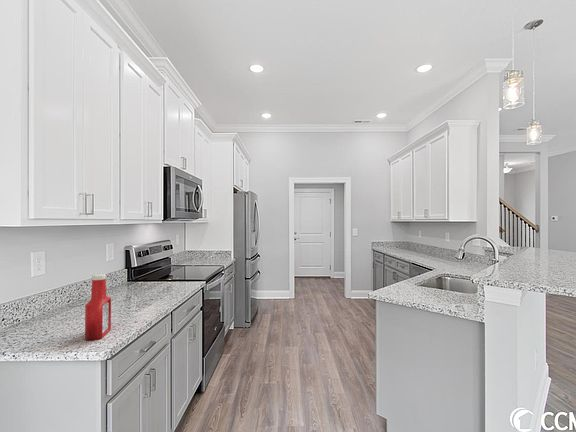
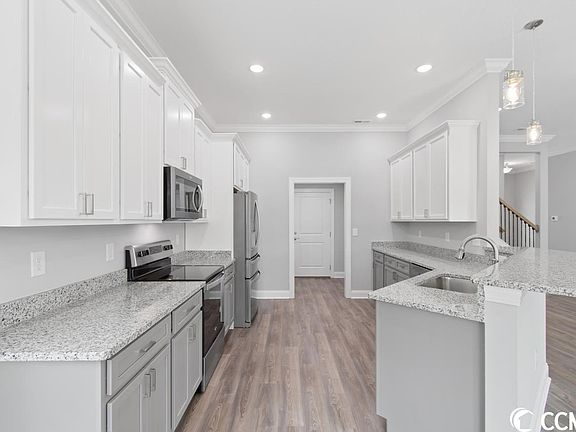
- soap bottle [84,273,112,342]
